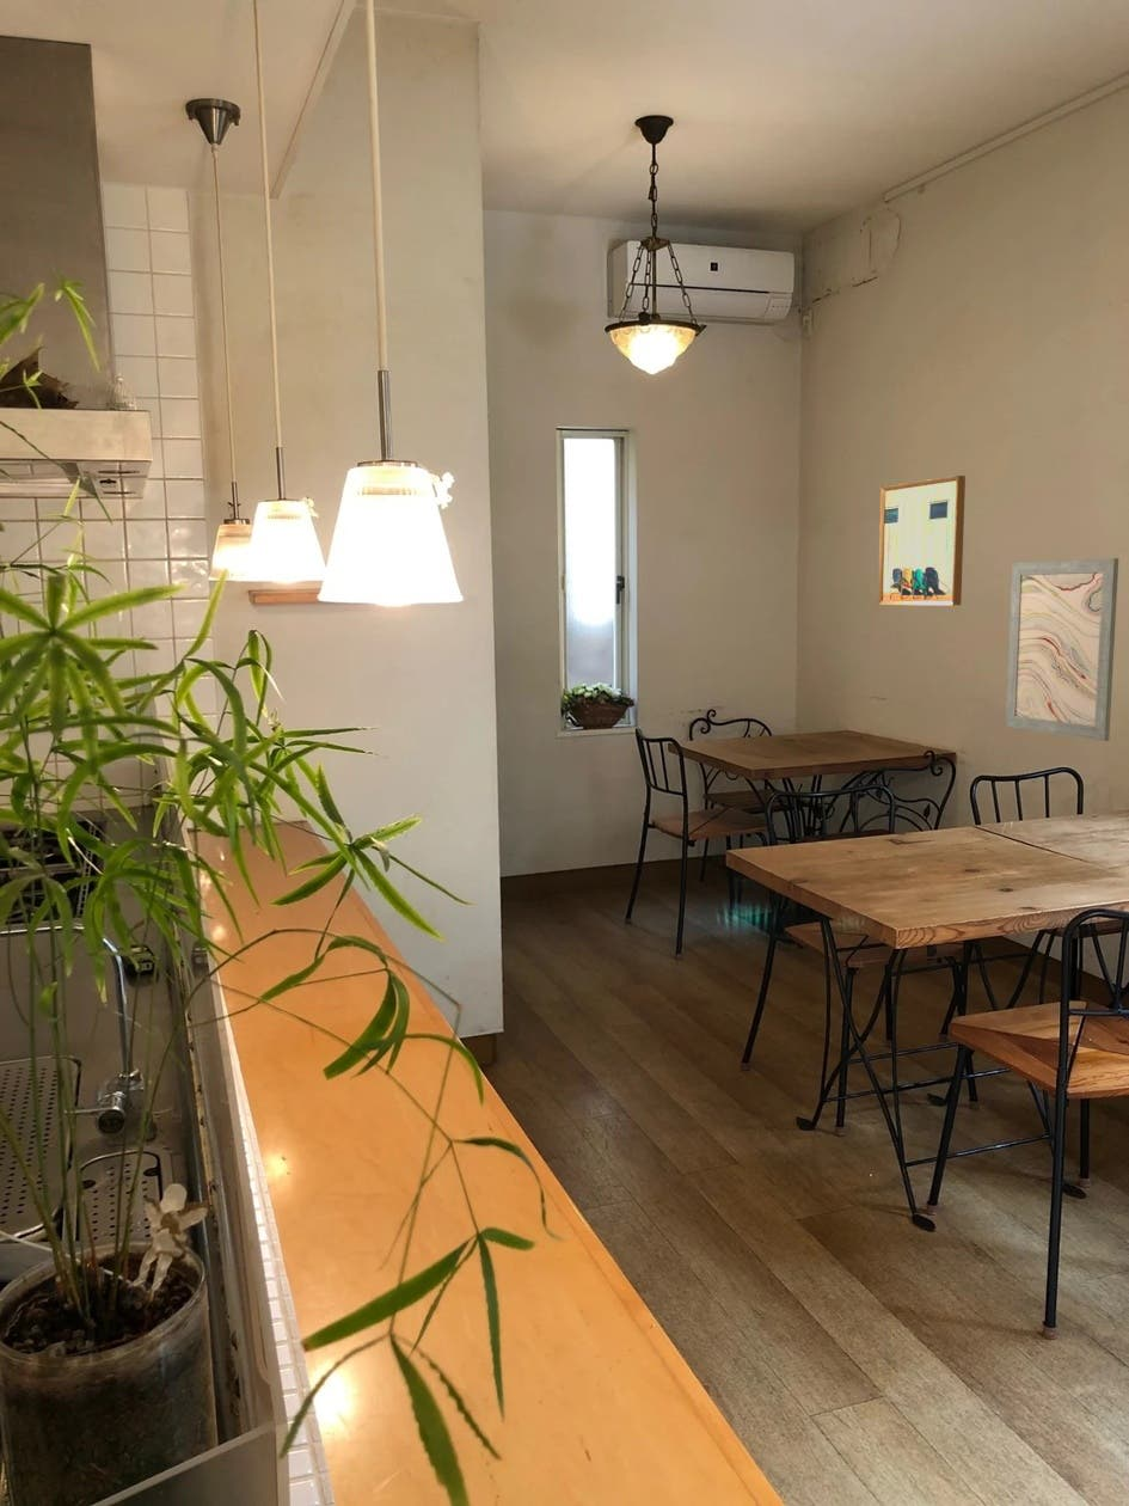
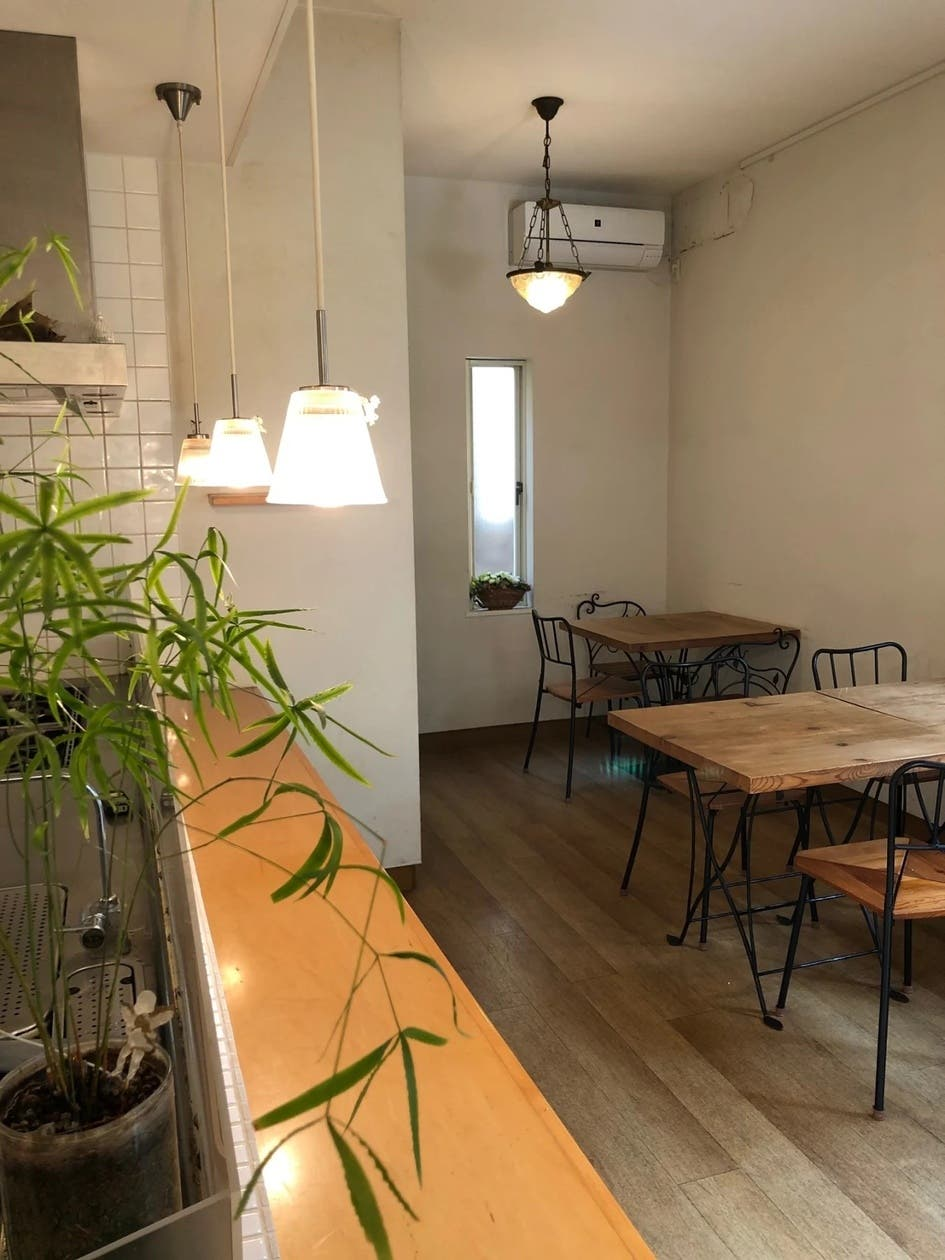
- wall art [877,475,967,606]
- wall art [1005,557,1119,742]
